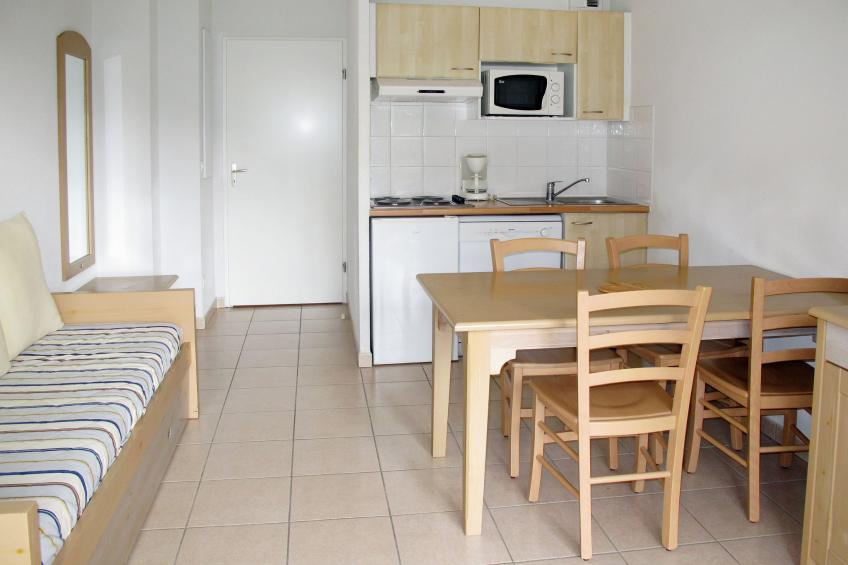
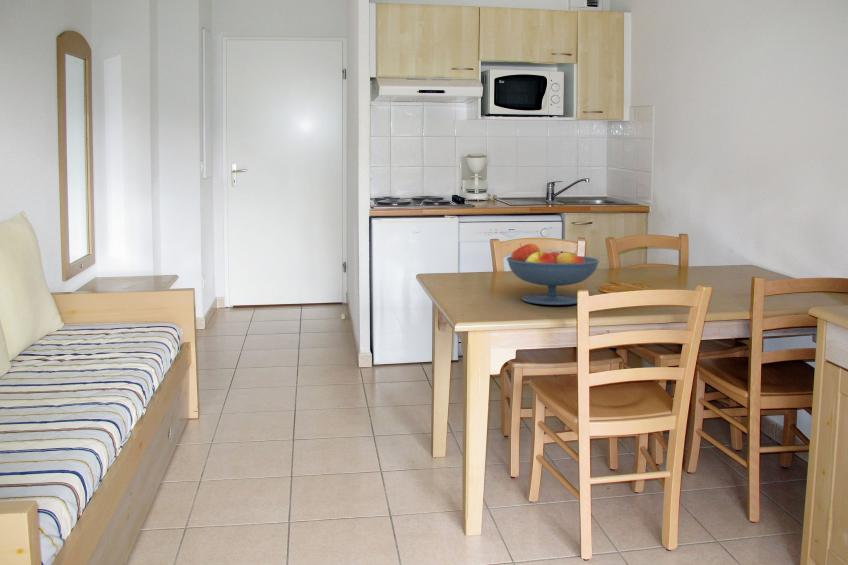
+ fruit bowl [506,242,600,306]
